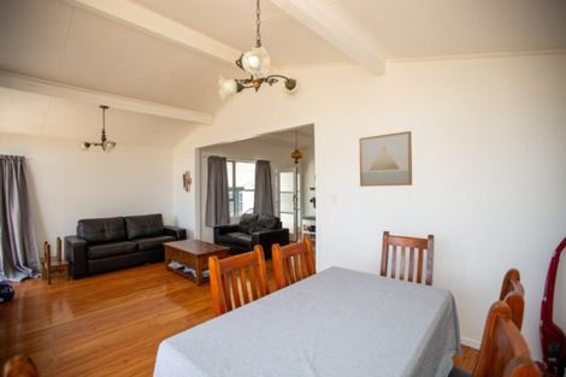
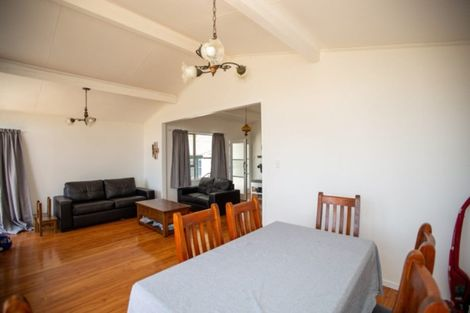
- wall art [358,130,413,188]
